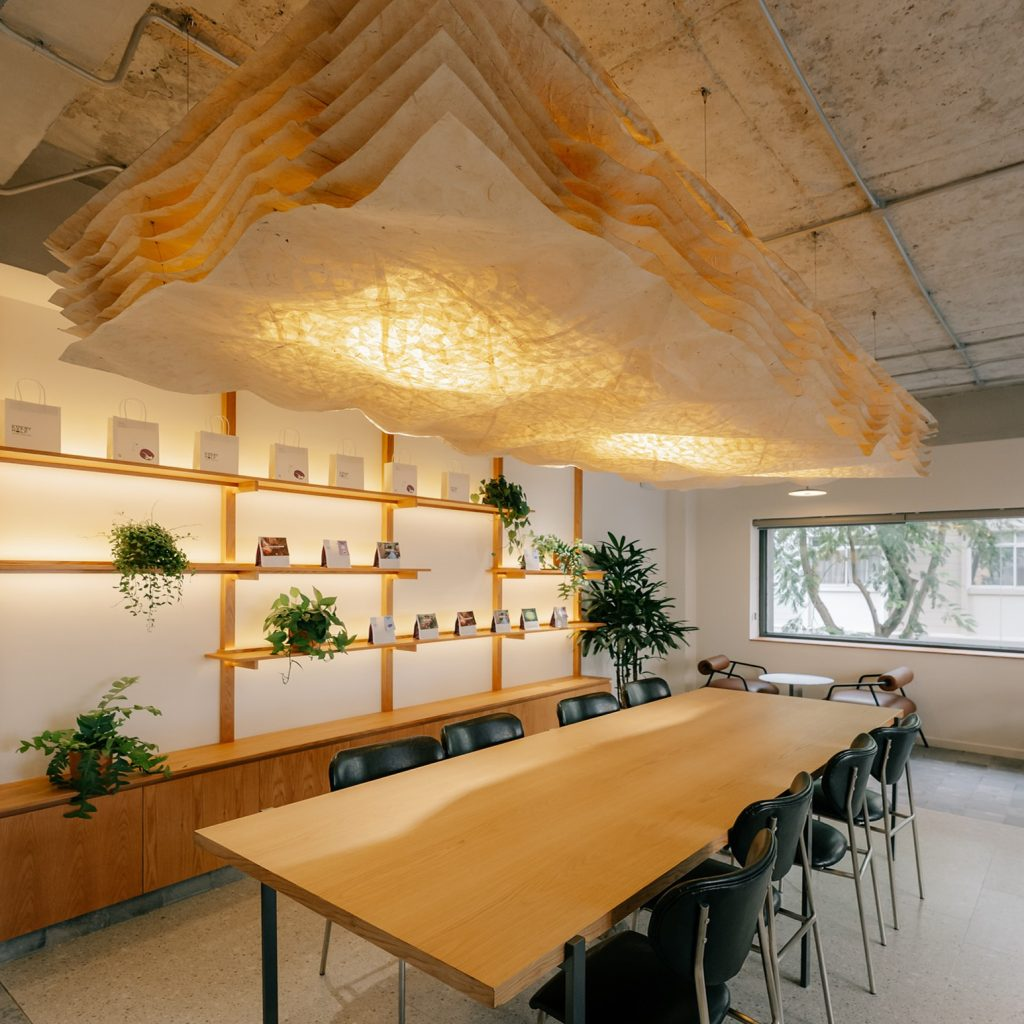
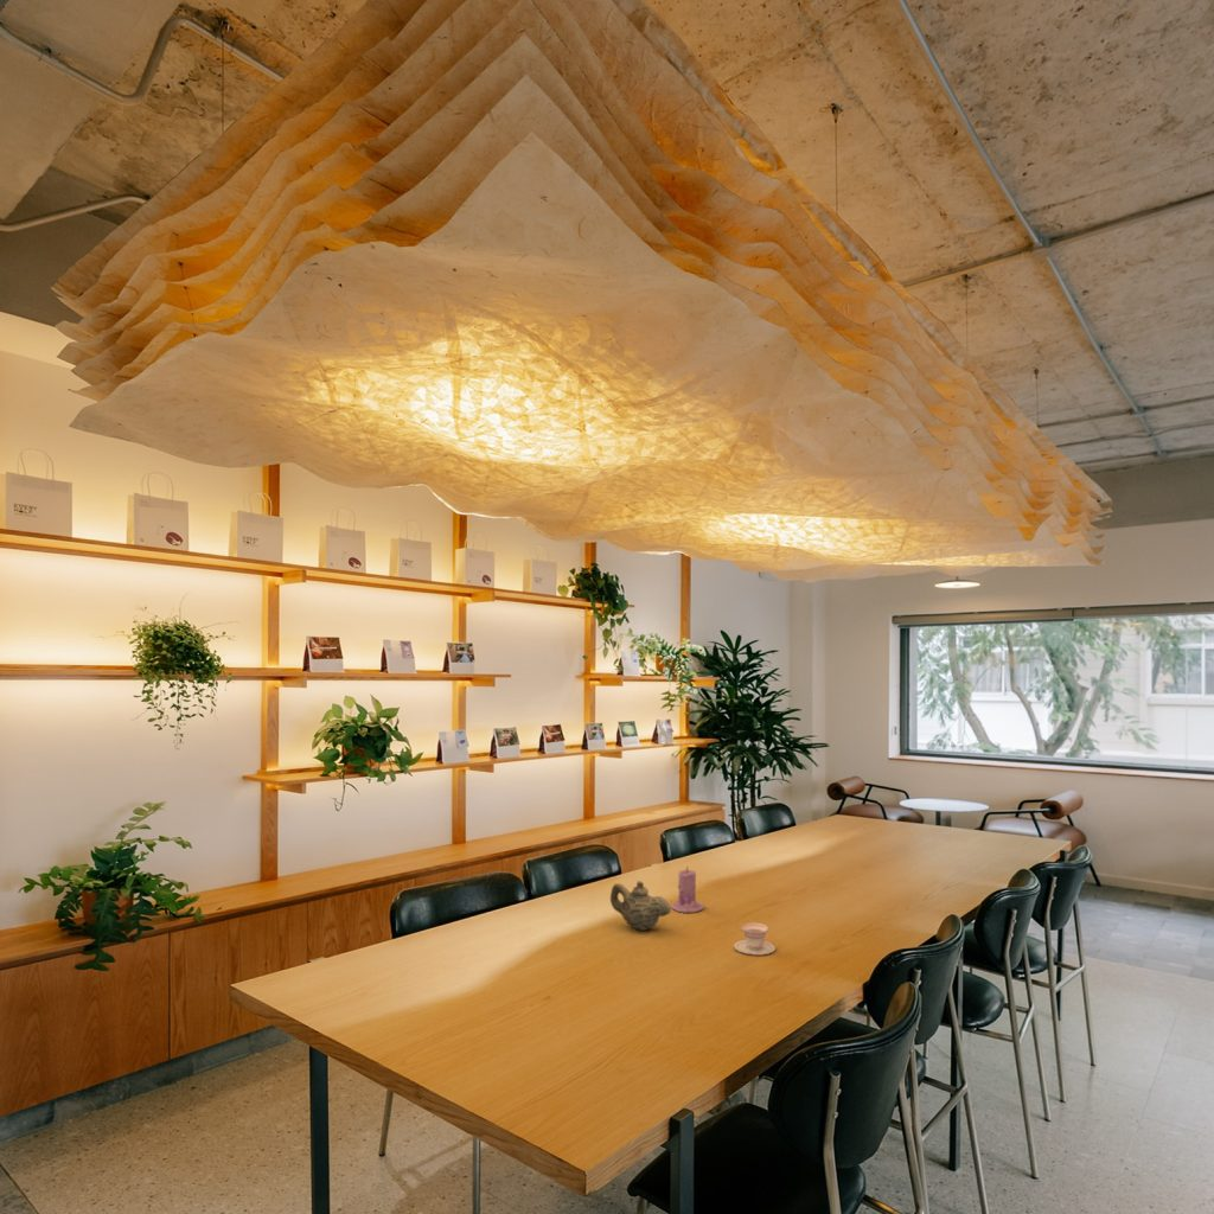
+ candle [670,867,705,914]
+ teacup [733,922,777,957]
+ teapot [609,880,672,932]
